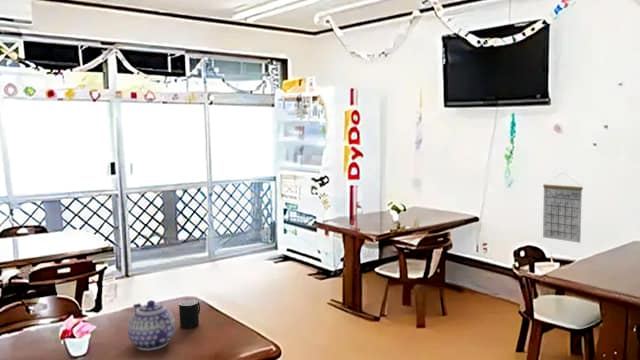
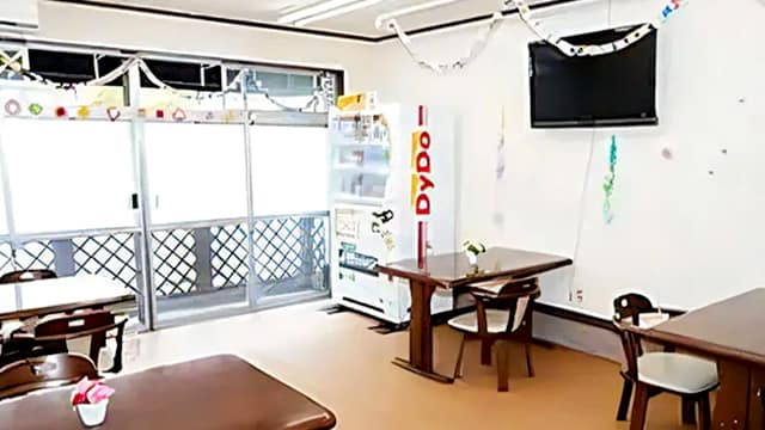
- teapot [127,299,176,351]
- cup [178,299,201,329]
- calendar [542,172,584,244]
